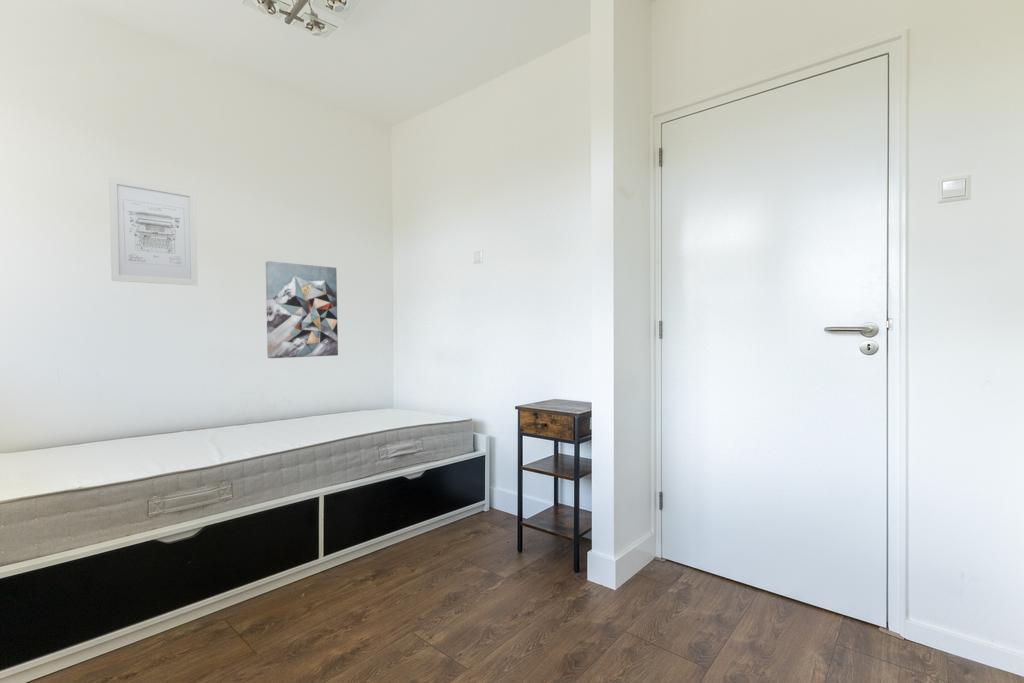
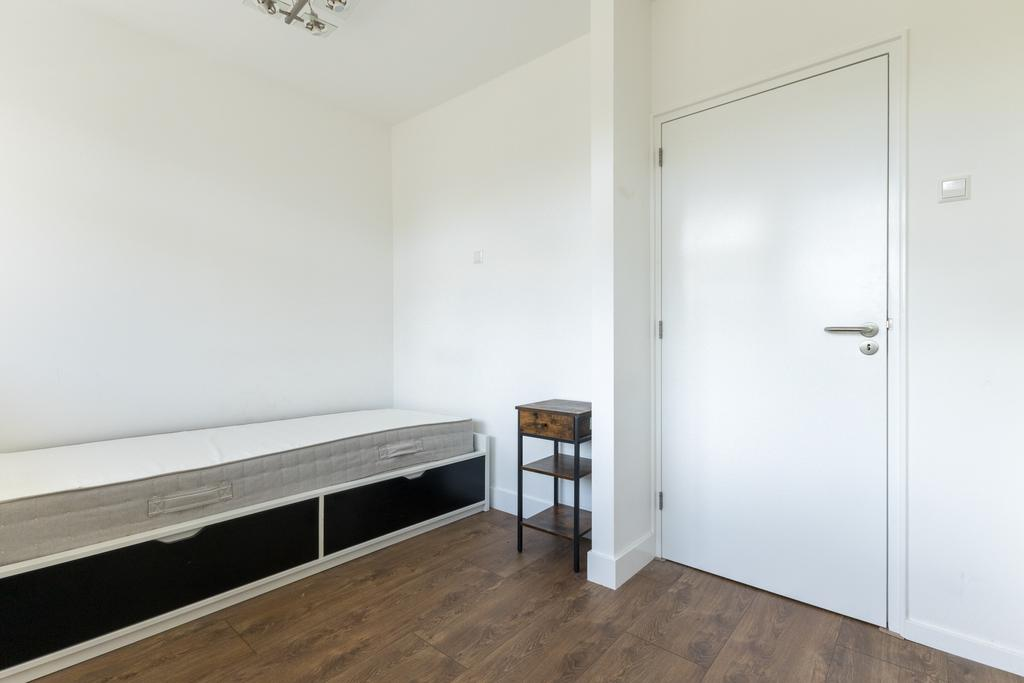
- wall art [108,176,199,286]
- wall art [265,260,339,359]
